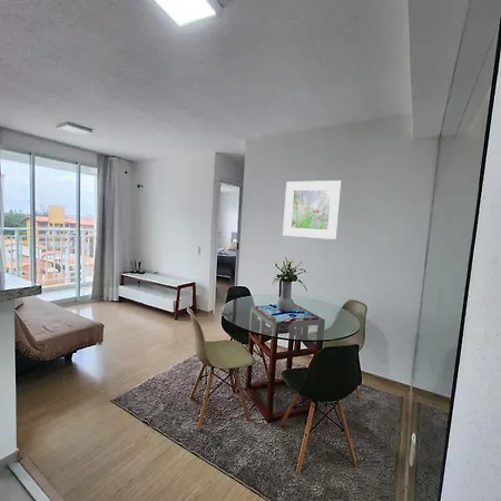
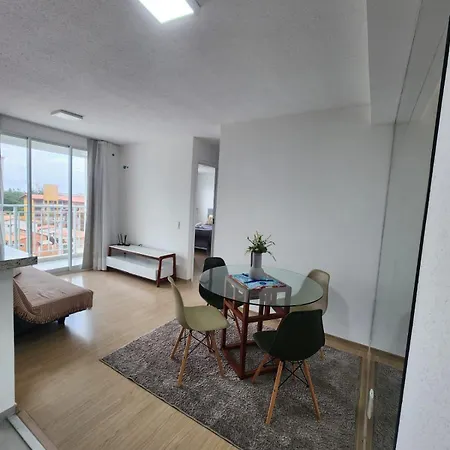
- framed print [282,179,342,240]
